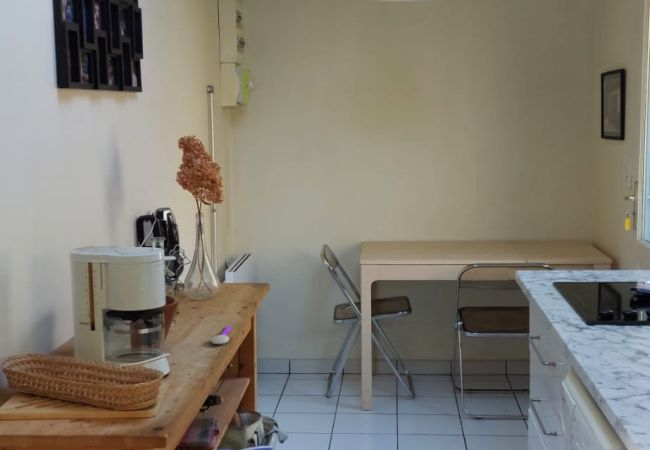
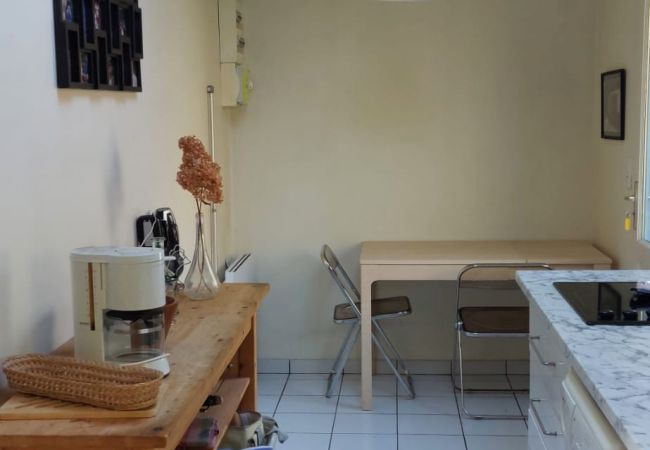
- spoon [210,325,232,345]
